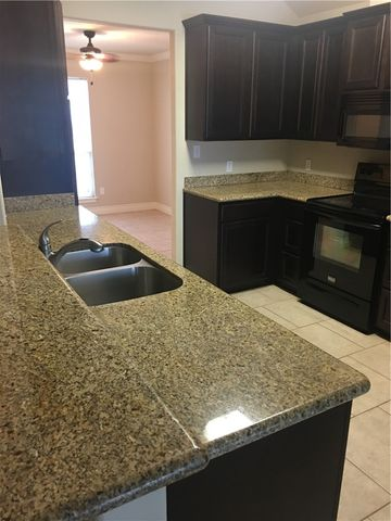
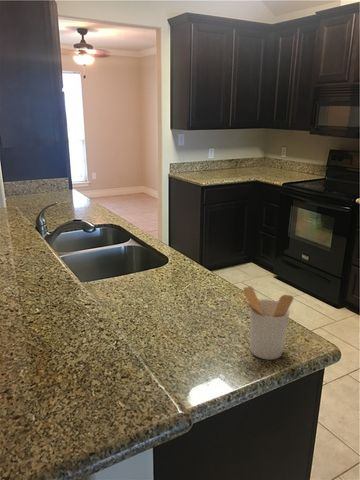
+ utensil holder [235,285,294,361]
